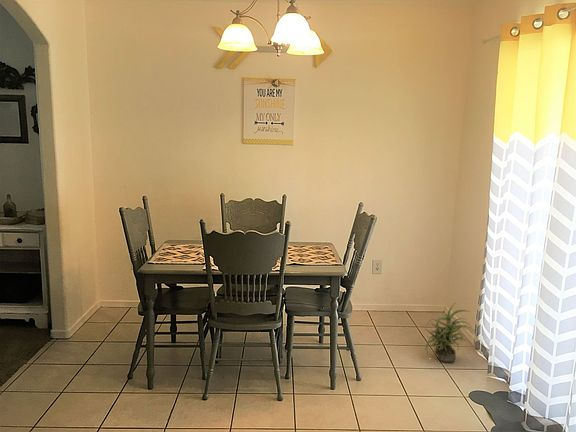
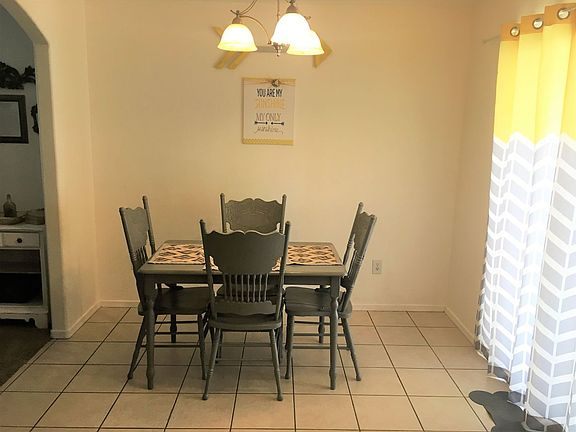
- potted plant [422,302,476,363]
